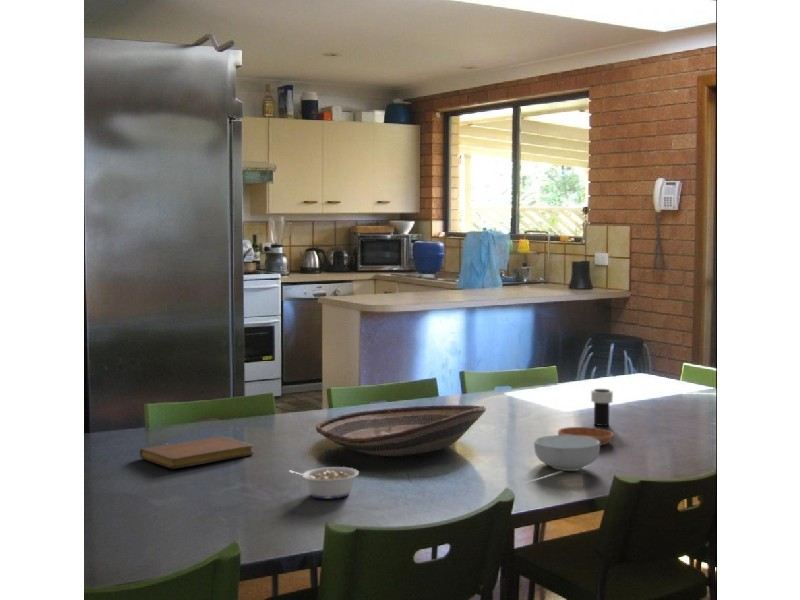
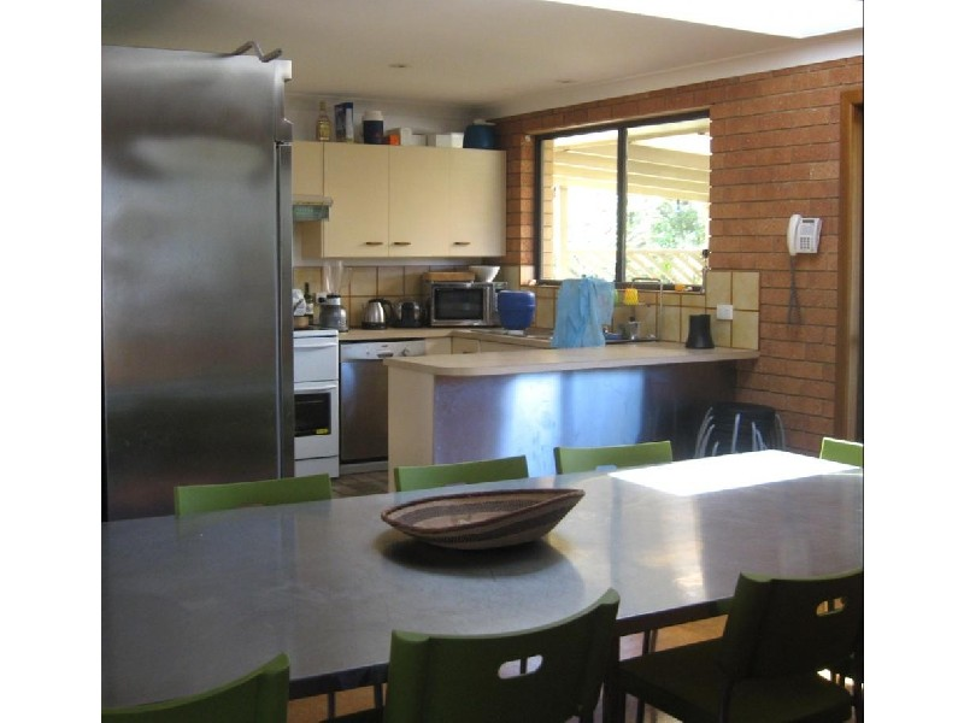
- cup [590,388,614,427]
- cereal bowl [533,434,601,472]
- notebook [139,435,255,470]
- saucer [557,426,615,447]
- legume [288,466,360,500]
